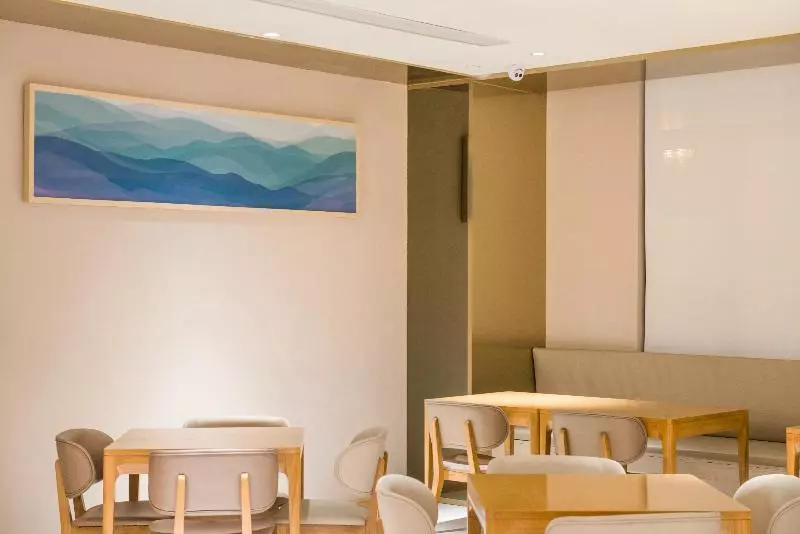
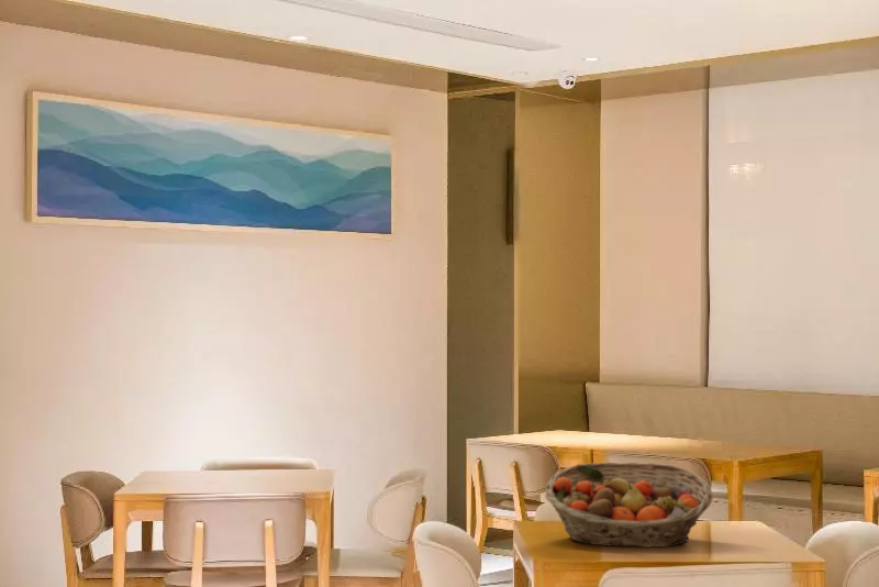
+ fruit basket [544,462,714,549]
